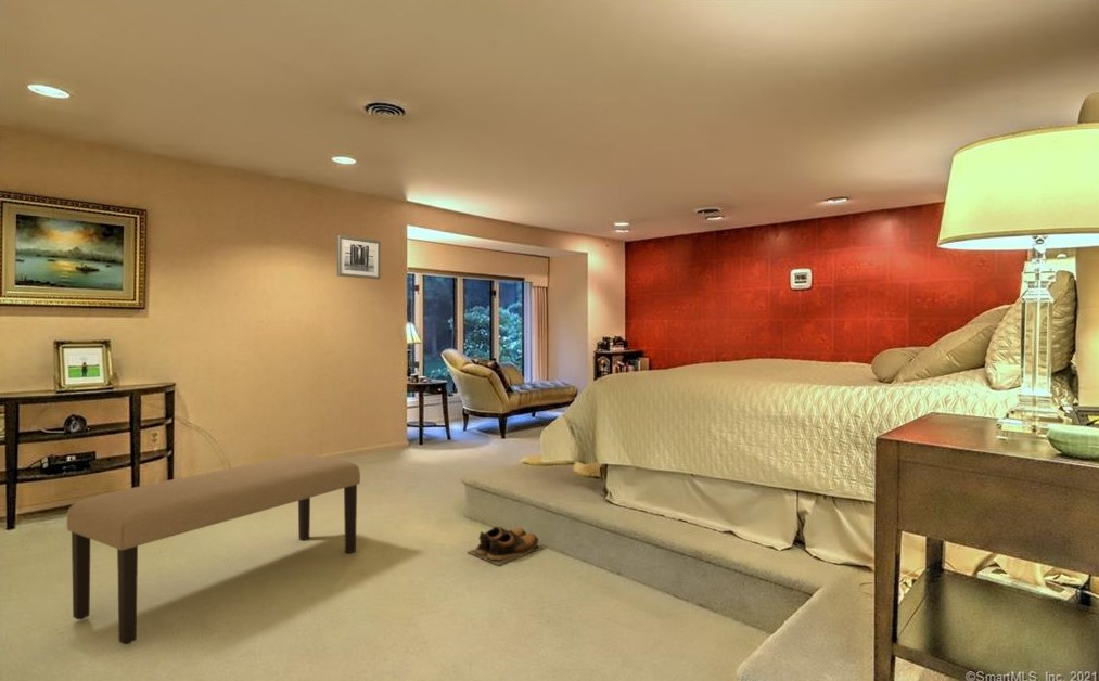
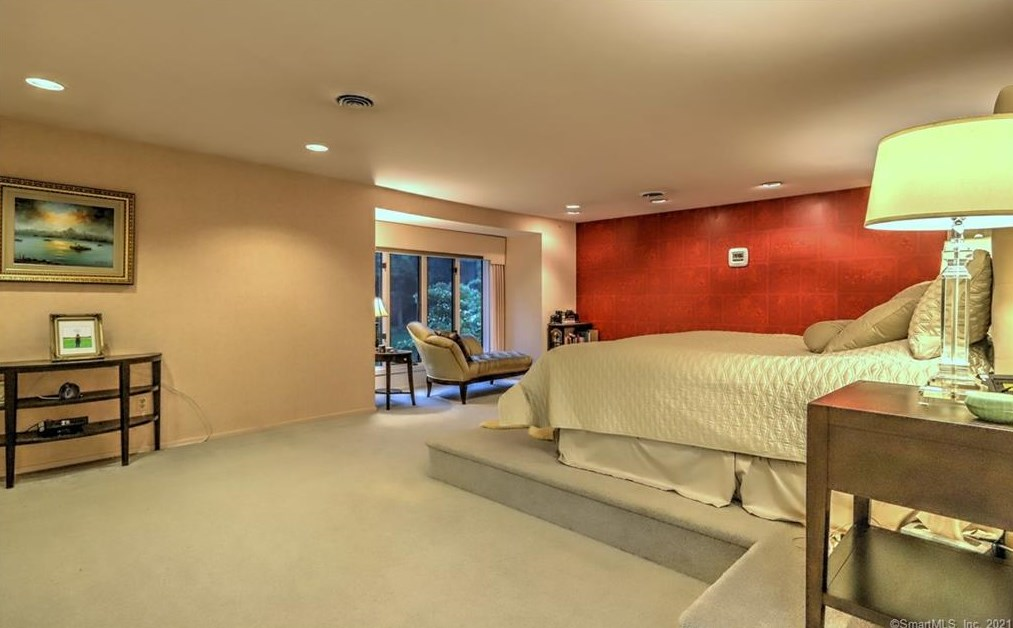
- shoes [467,526,546,566]
- bench [66,453,361,646]
- wall art [336,234,381,281]
